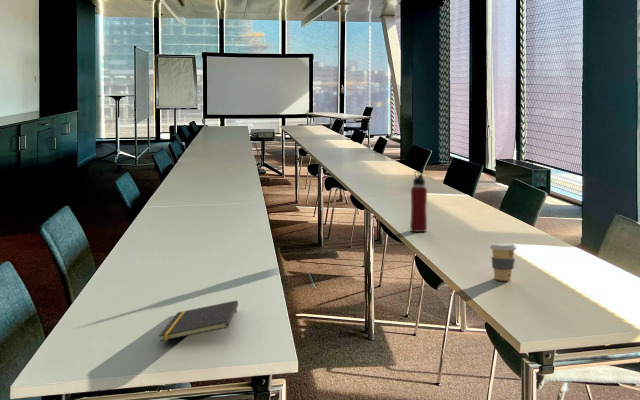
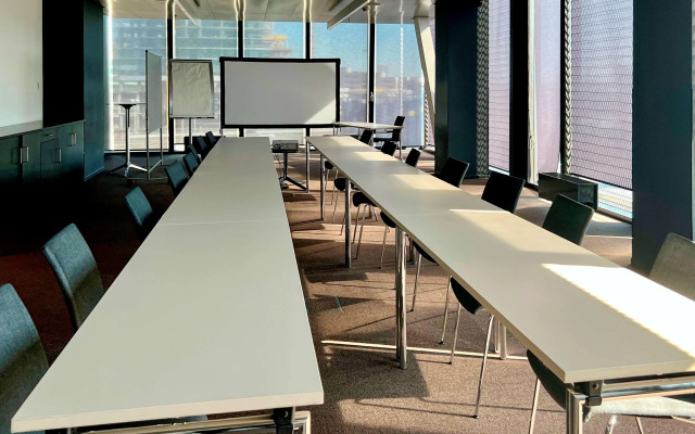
- coffee cup [489,242,518,282]
- notepad [158,299,239,342]
- water bottle [409,170,428,233]
